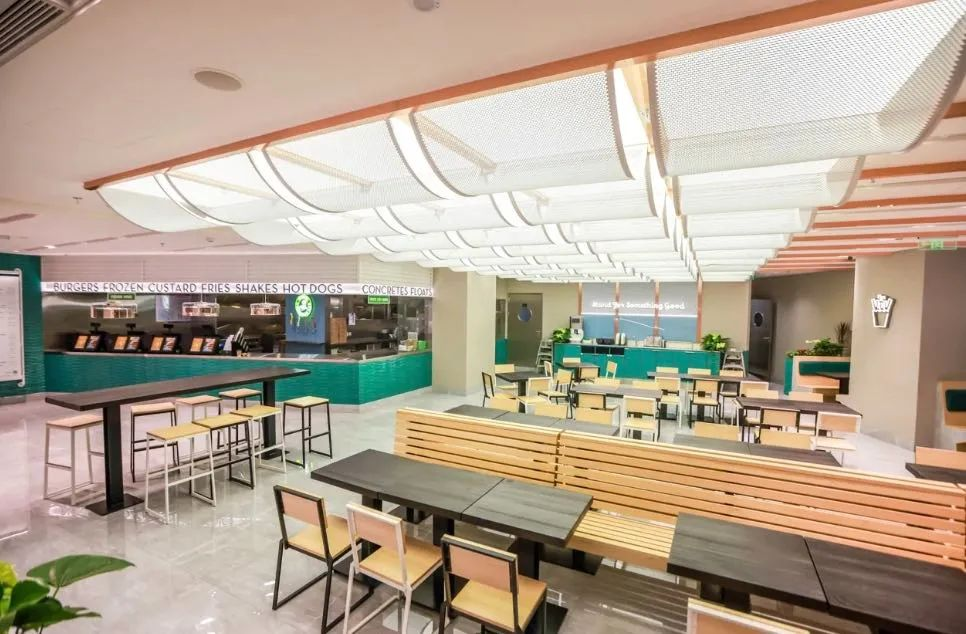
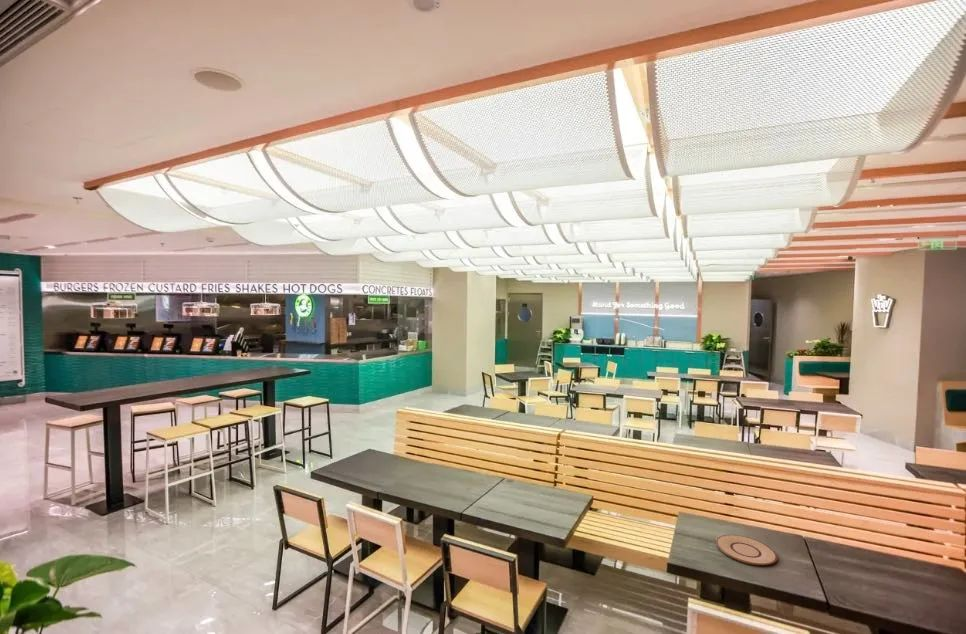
+ plate [715,534,778,566]
